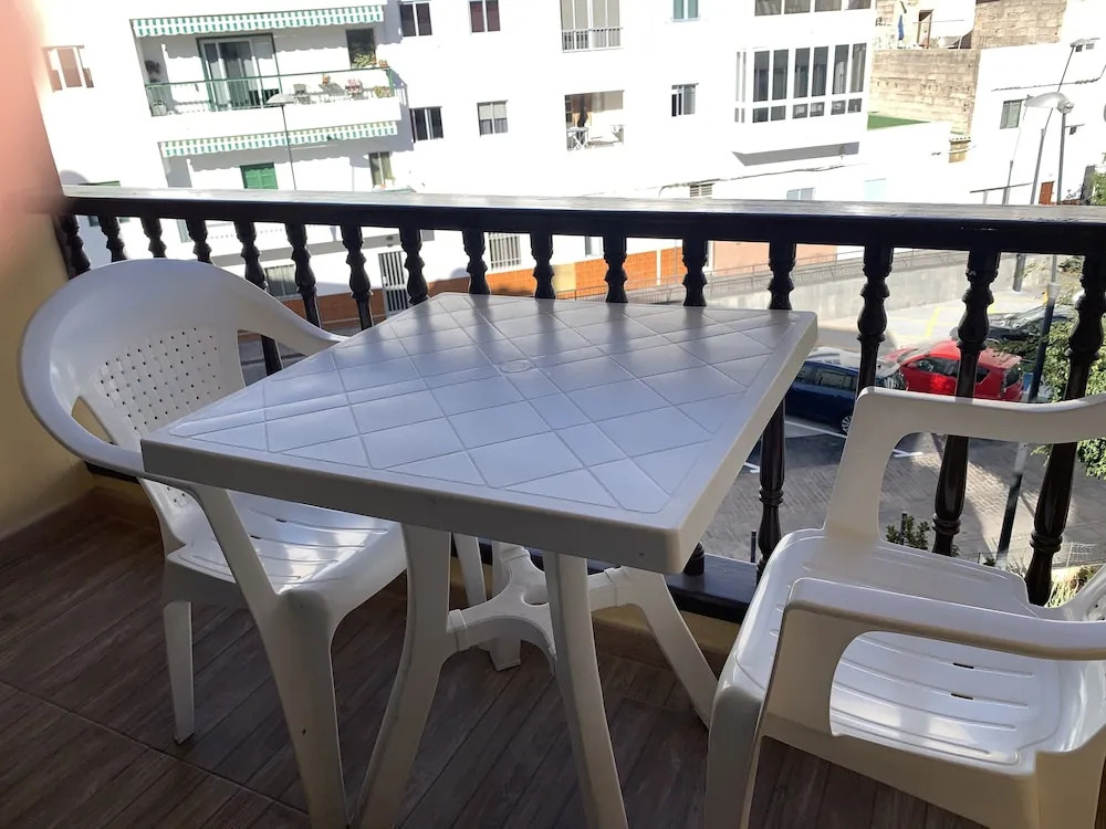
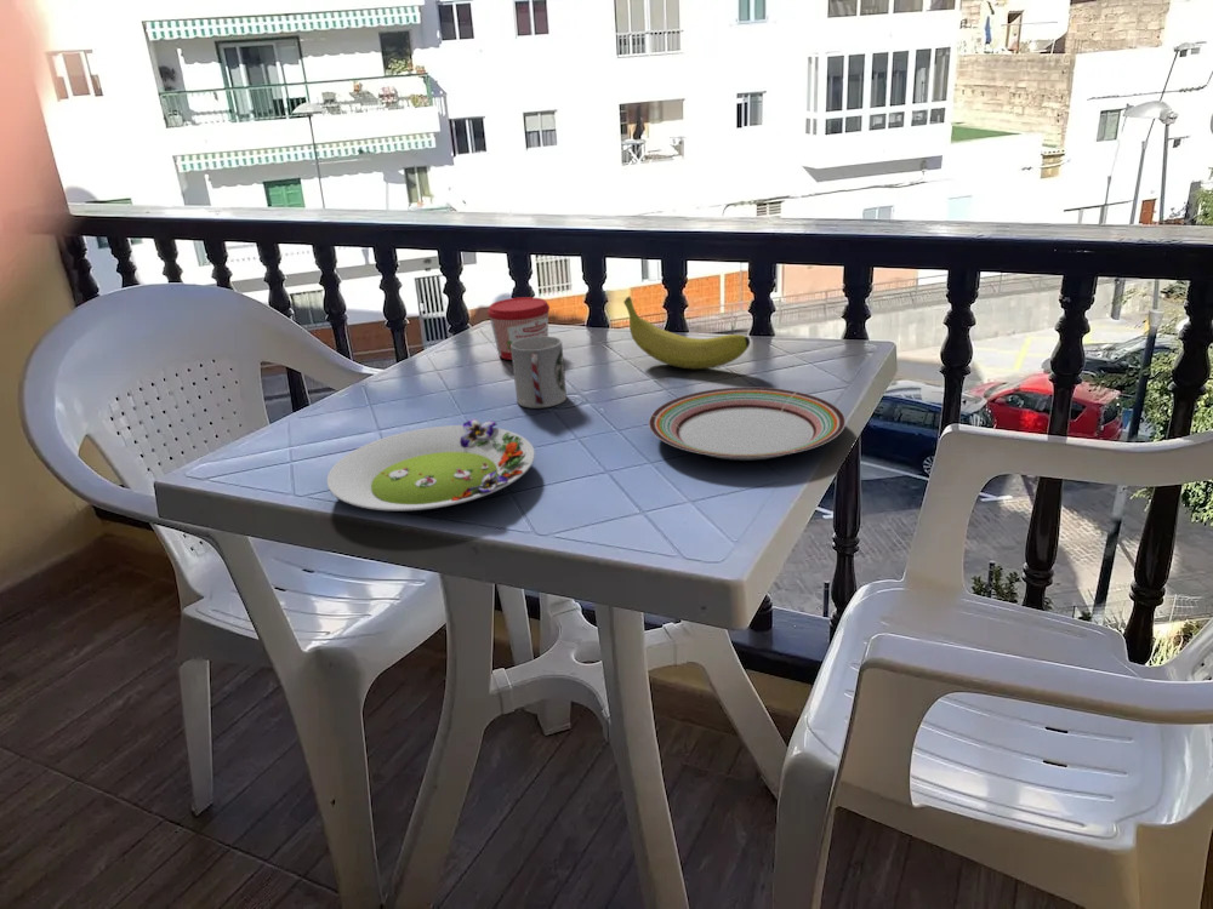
+ jam [486,296,551,361]
+ fruit [622,296,751,370]
+ plate [648,387,847,462]
+ cup [511,336,568,408]
+ salad plate [326,418,536,511]
